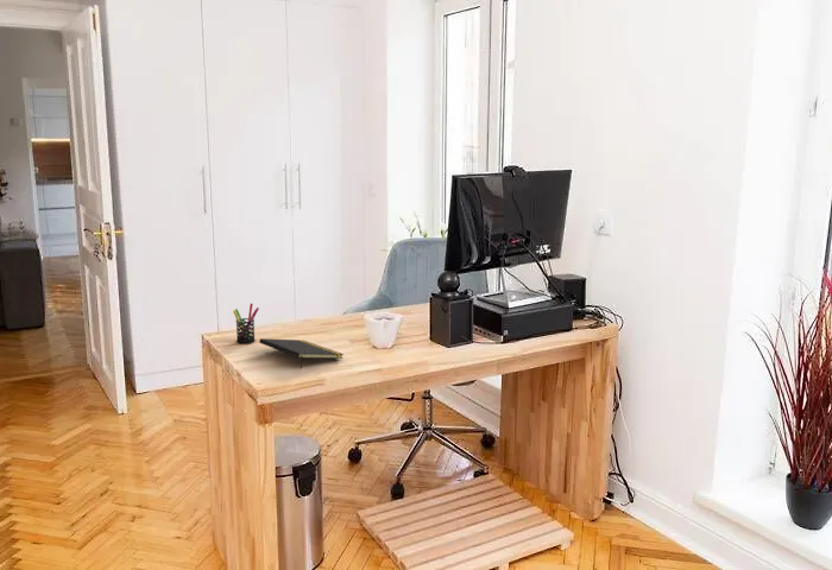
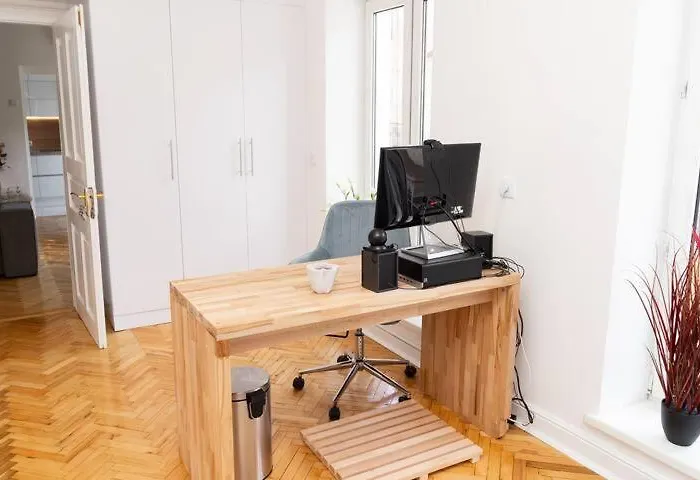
- notepad [258,337,345,369]
- pen holder [232,303,260,344]
